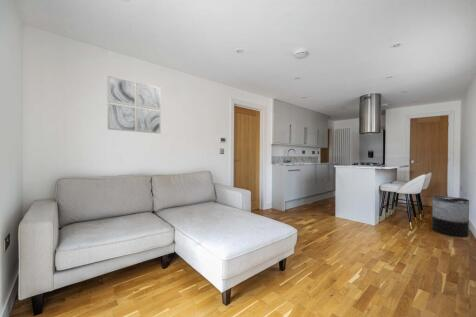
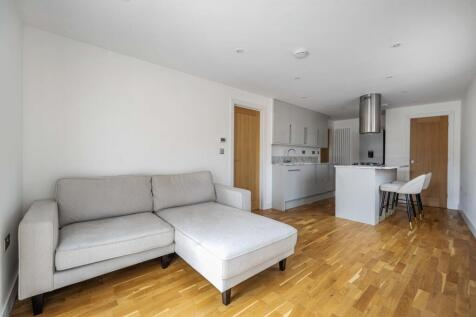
- trash can [431,195,470,238]
- wall art [107,75,162,135]
